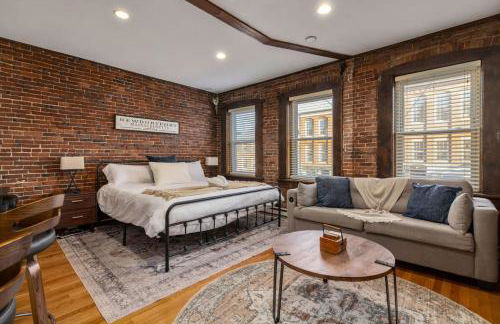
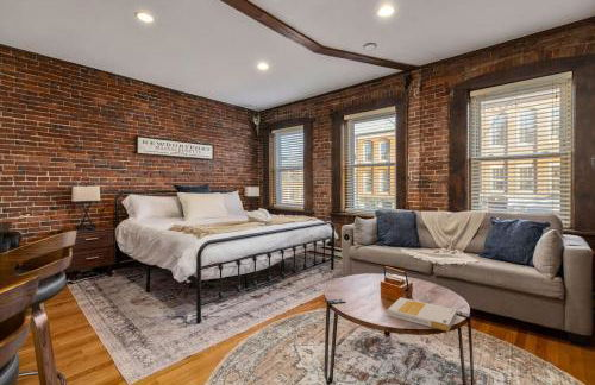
+ book [387,296,457,333]
